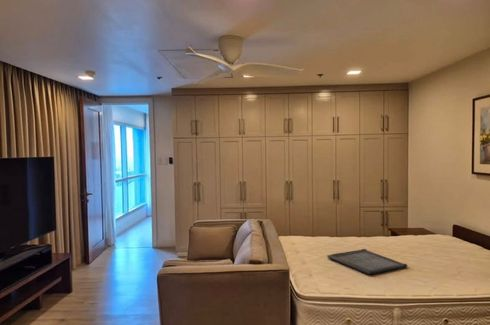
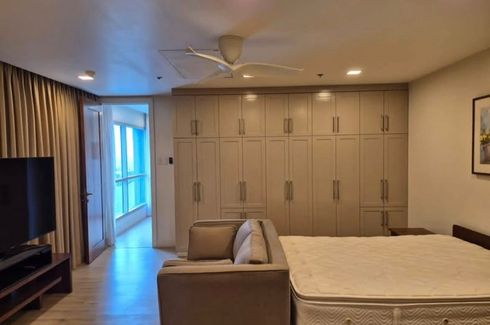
- serving tray [326,248,408,275]
